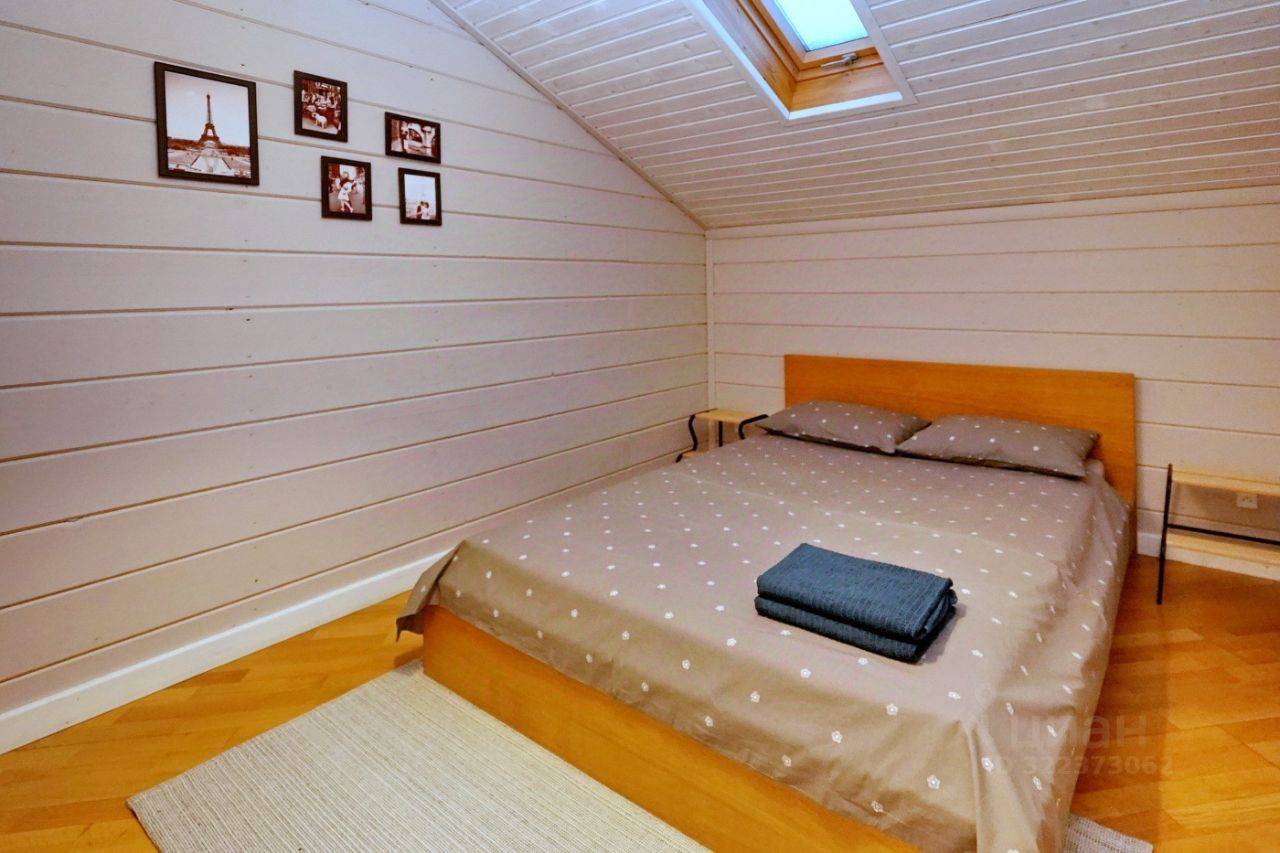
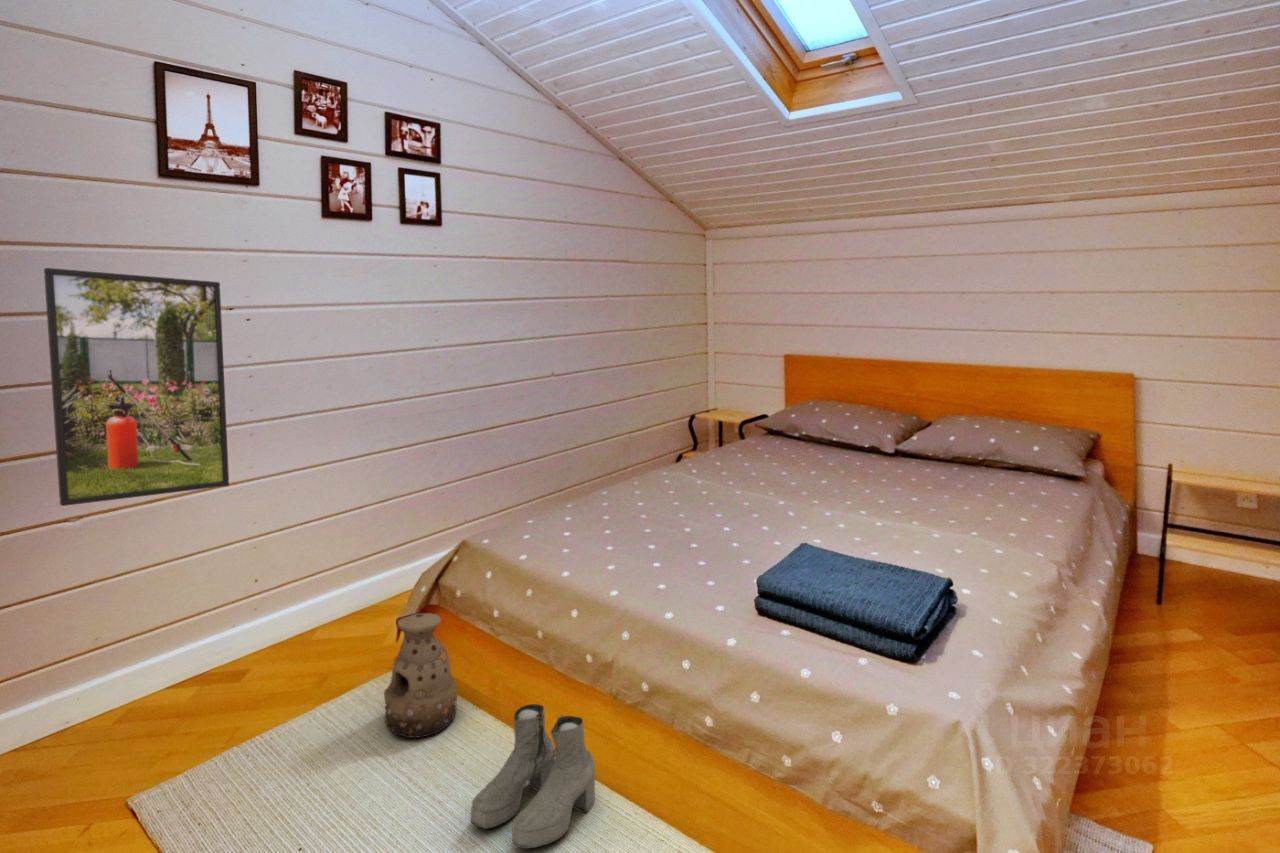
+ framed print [43,267,230,507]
+ boots [470,703,596,850]
+ lantern [383,612,458,739]
